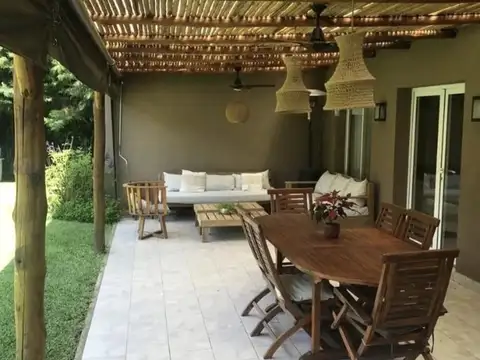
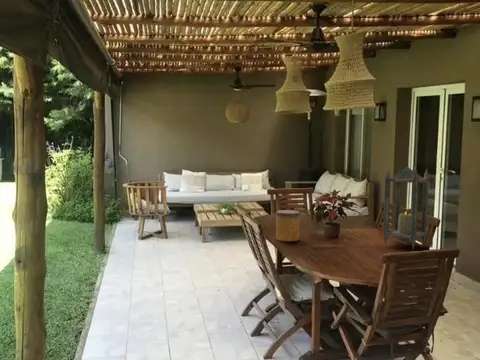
+ lantern [382,166,430,250]
+ jar [275,209,301,242]
